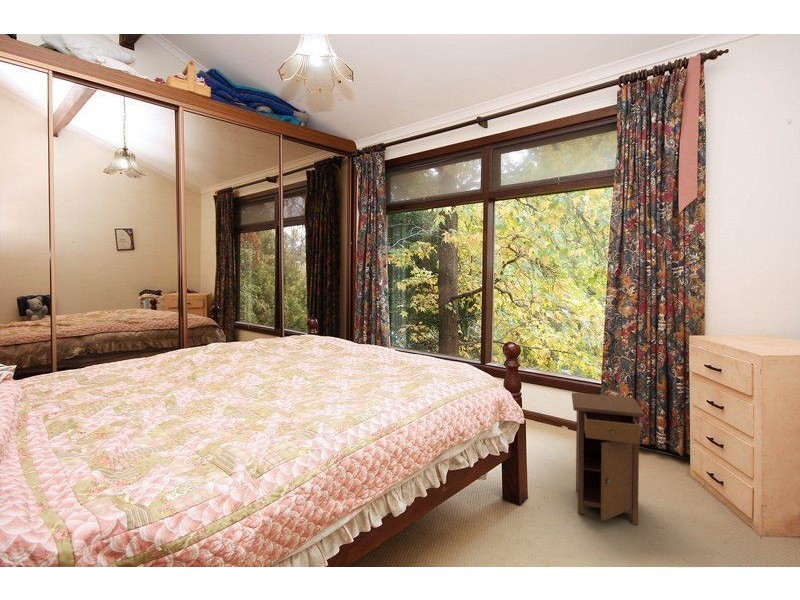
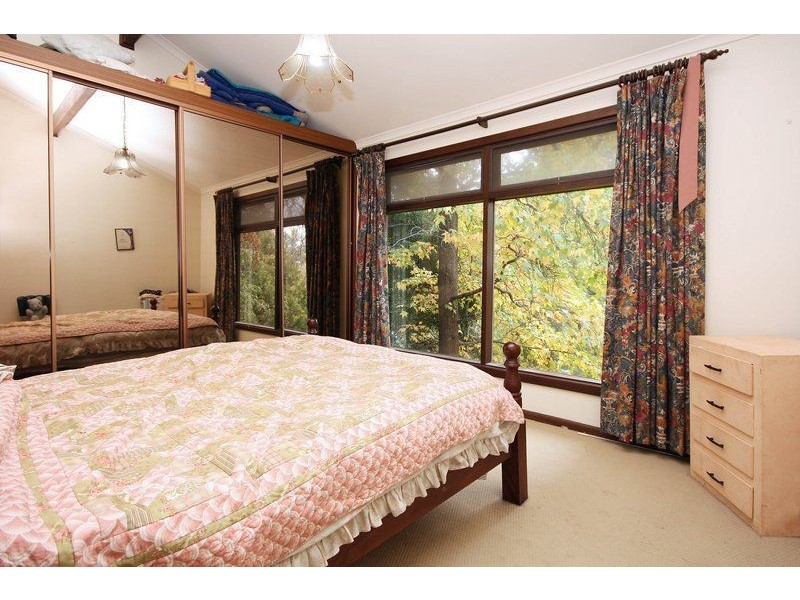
- nightstand [571,392,646,526]
